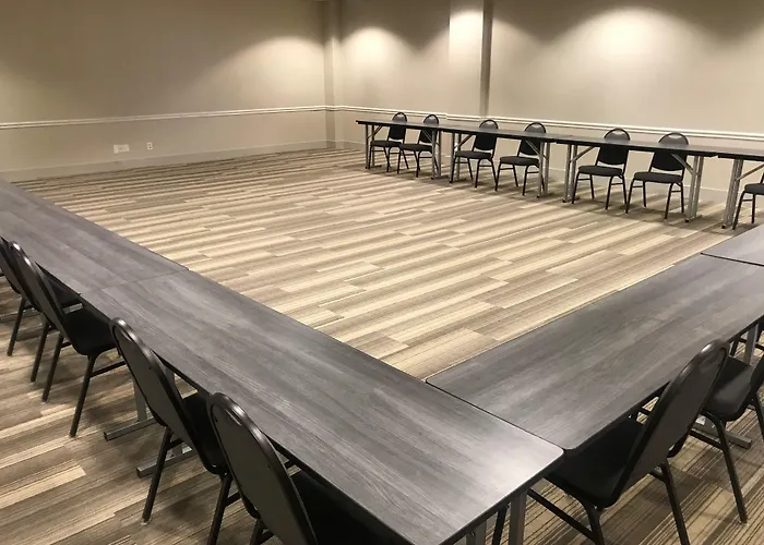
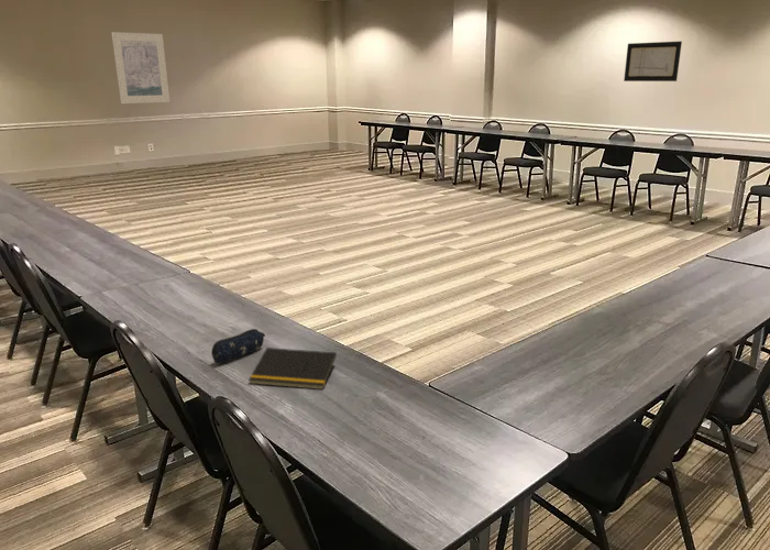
+ pencil case [210,328,266,364]
+ notepad [248,346,338,391]
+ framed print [110,31,170,105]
+ wall art [623,41,683,82]
